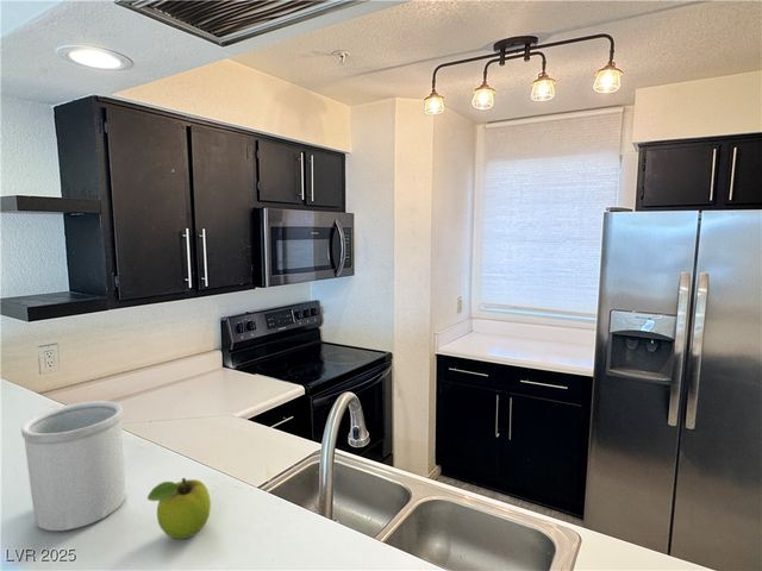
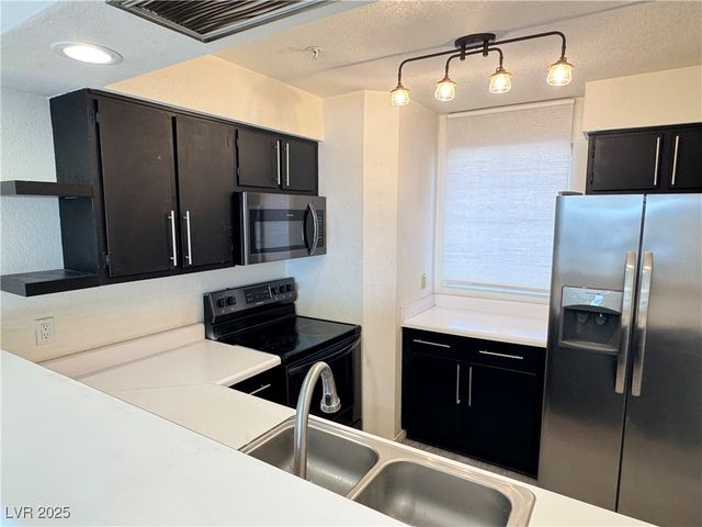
- fruit [146,477,212,540]
- utensil holder [20,400,126,532]
